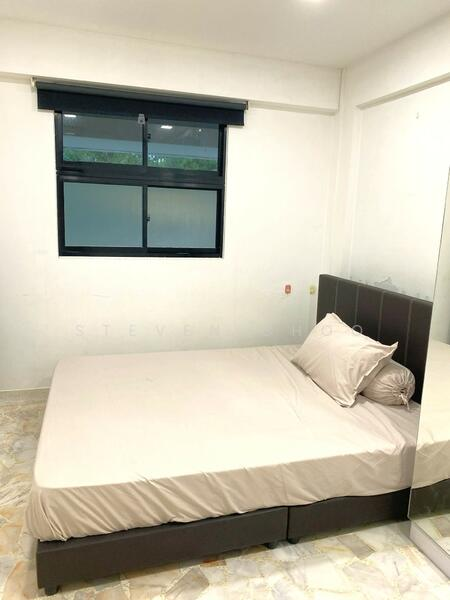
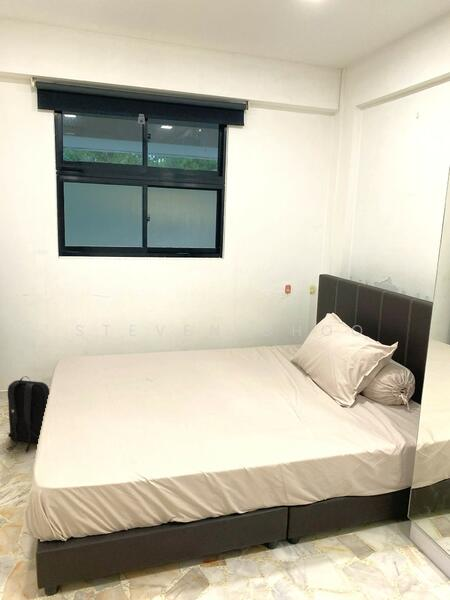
+ backpack [6,375,50,453]
